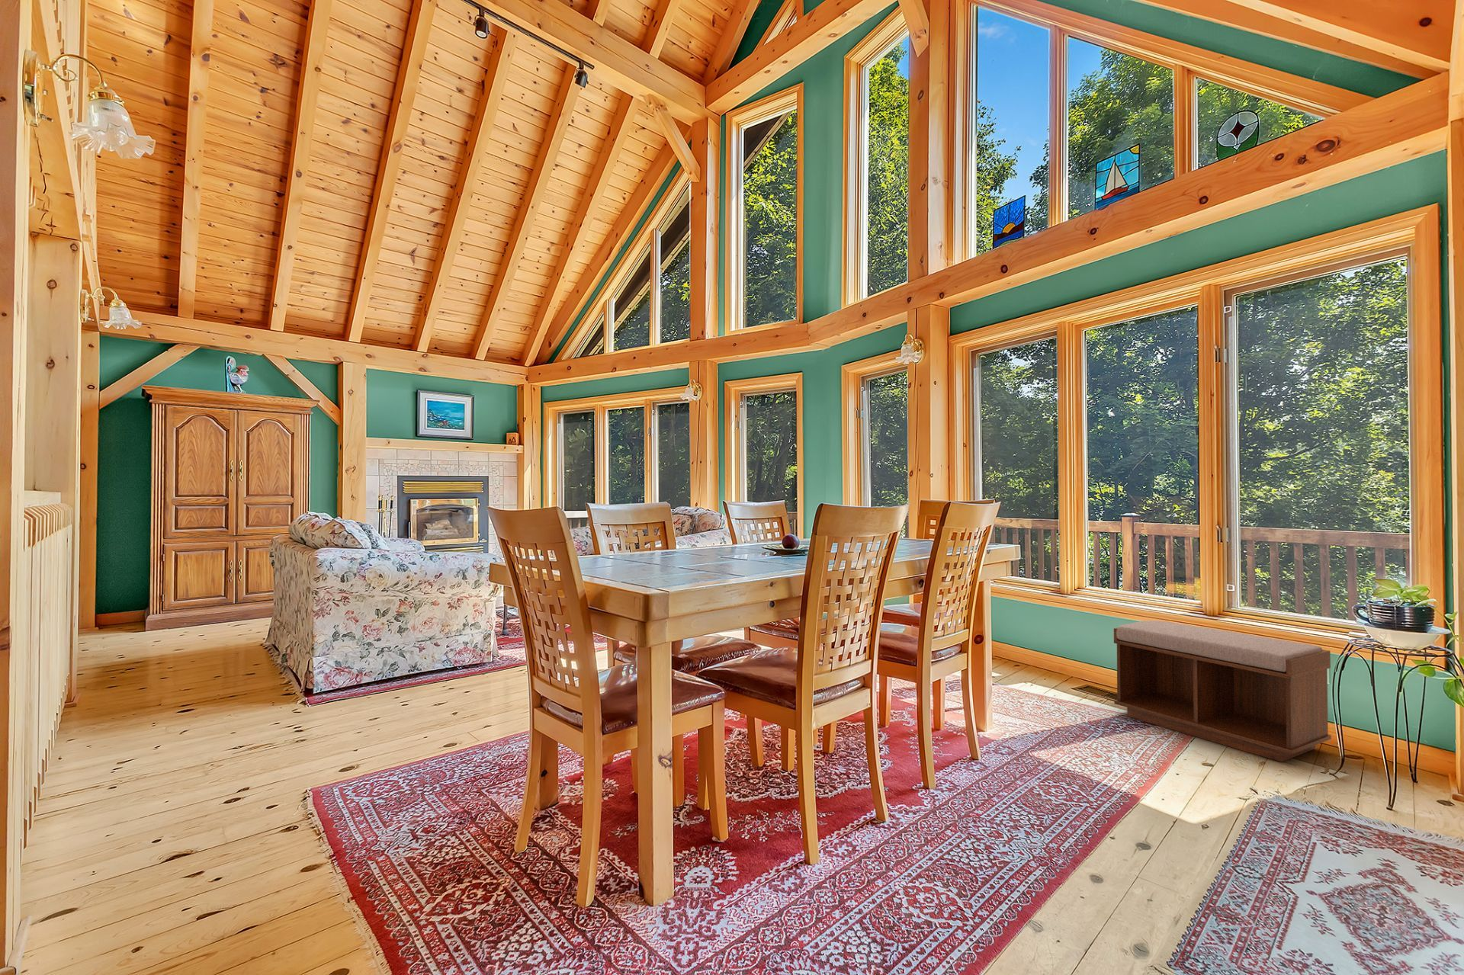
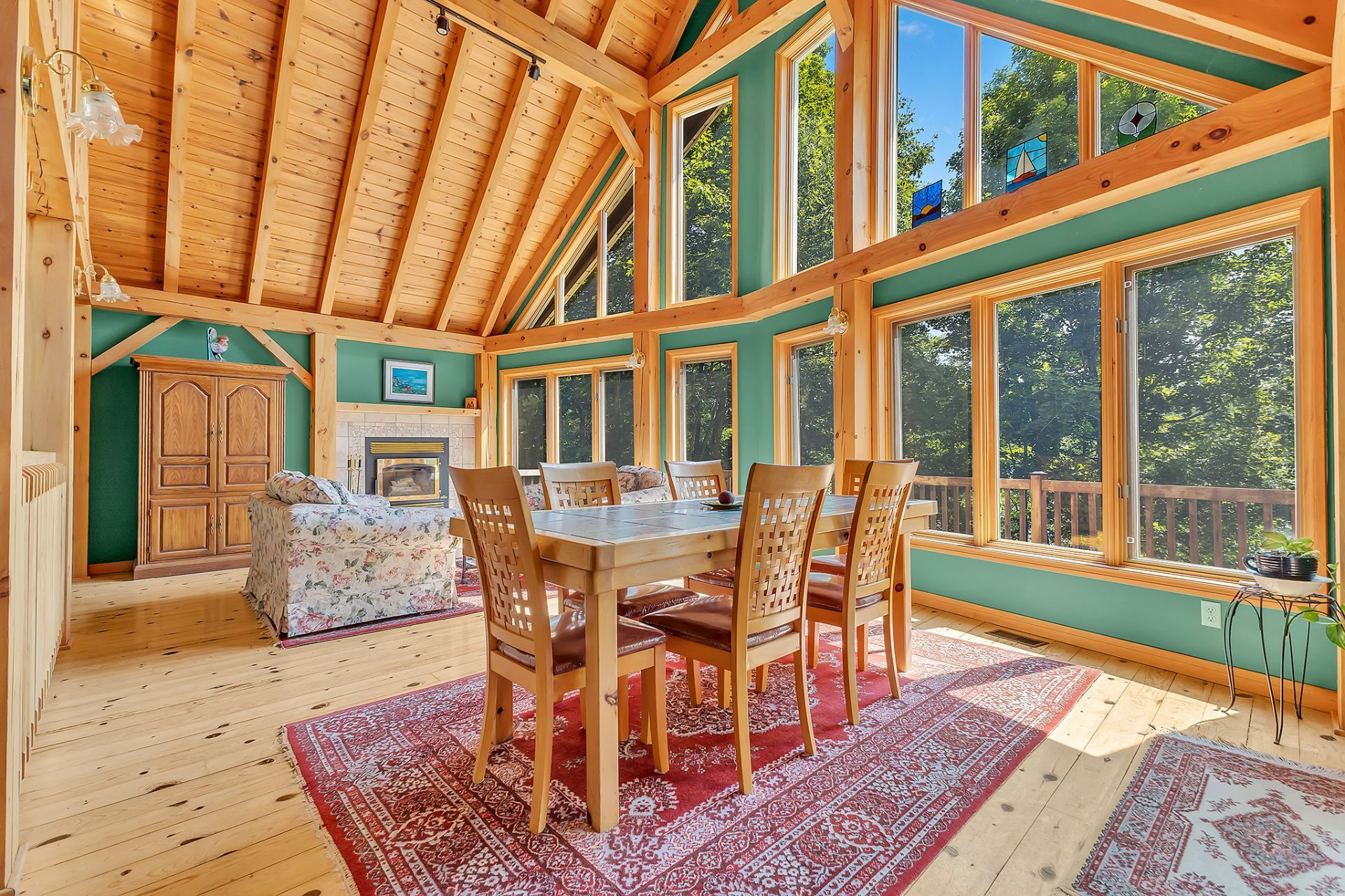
- bench [1114,620,1332,763]
